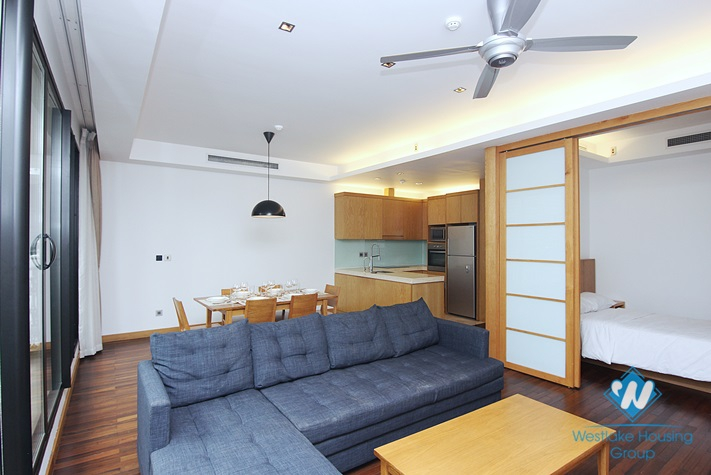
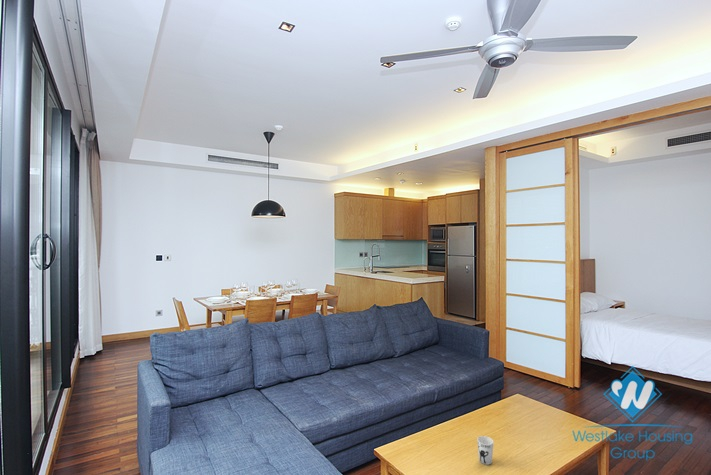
+ cup [476,435,495,466]
